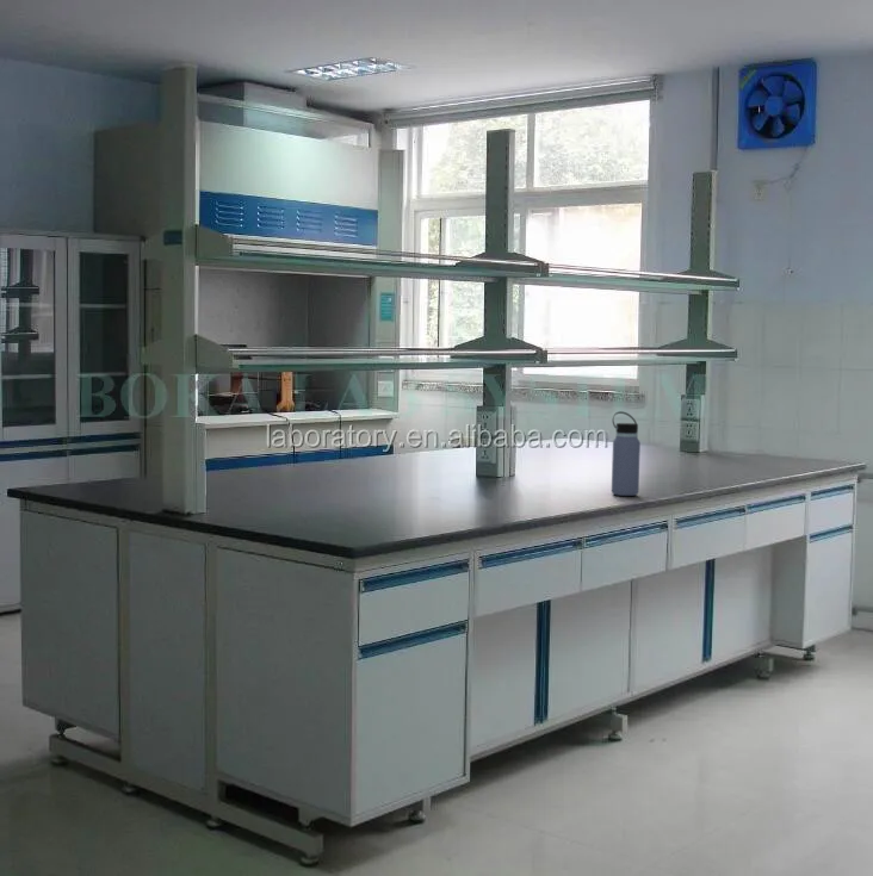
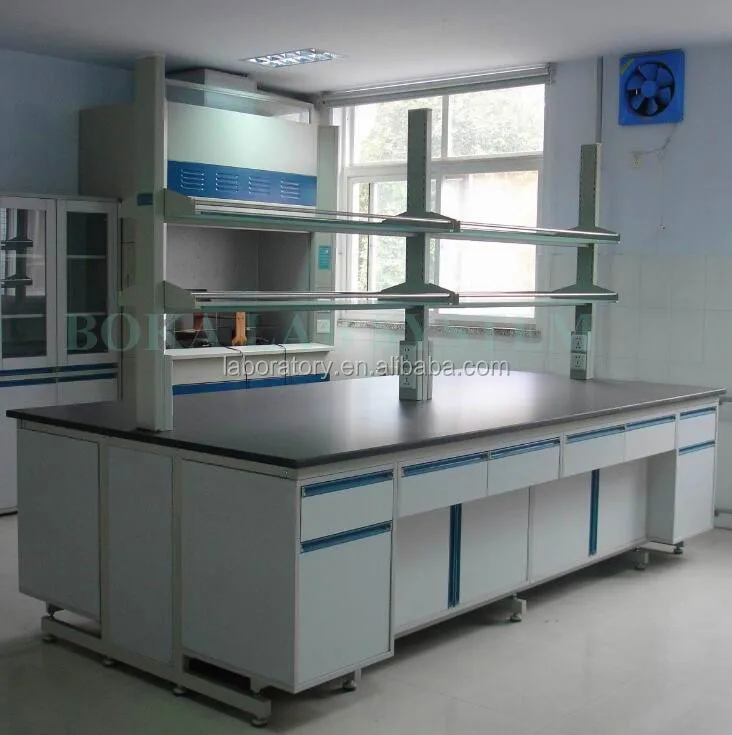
- water bottle [611,410,642,497]
